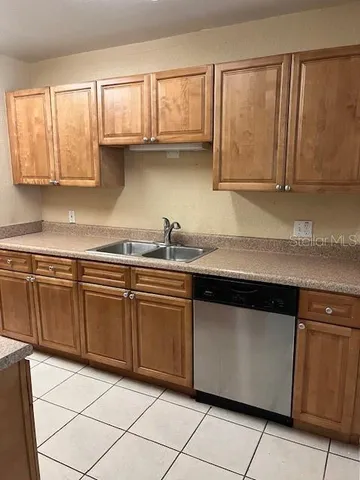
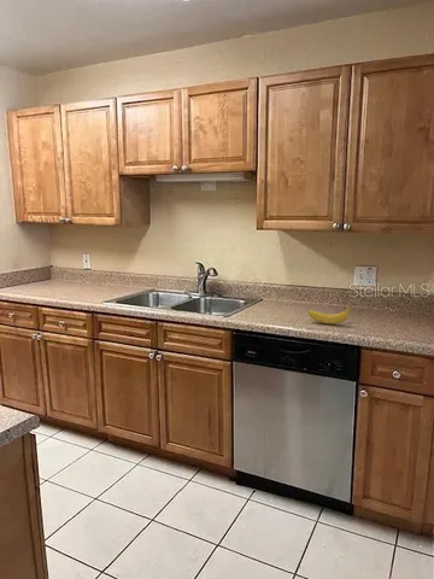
+ fruit [307,304,352,326]
